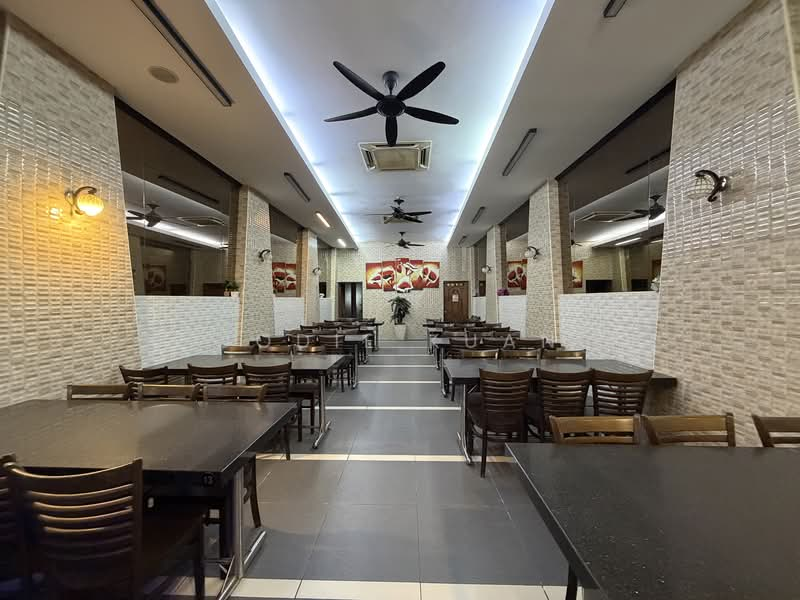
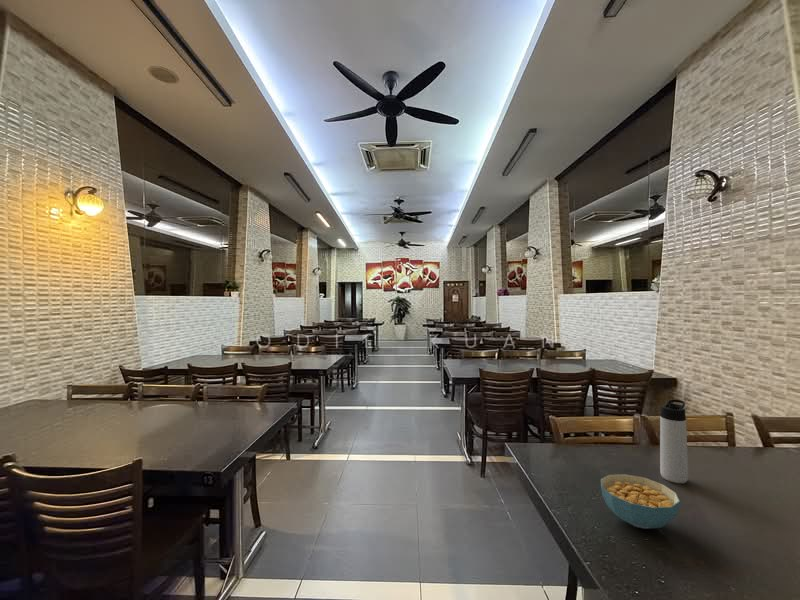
+ thermos bottle [659,399,689,484]
+ cereal bowl [600,473,681,530]
